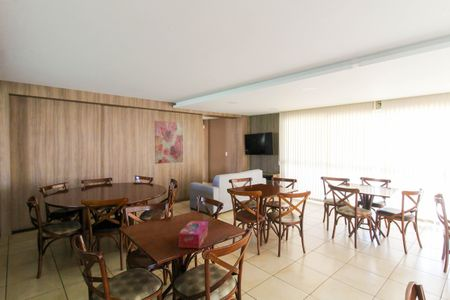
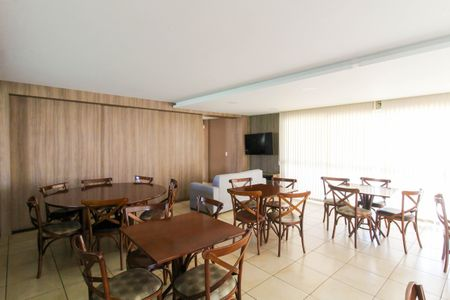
- tissue box [178,220,209,249]
- wall art [154,120,184,165]
